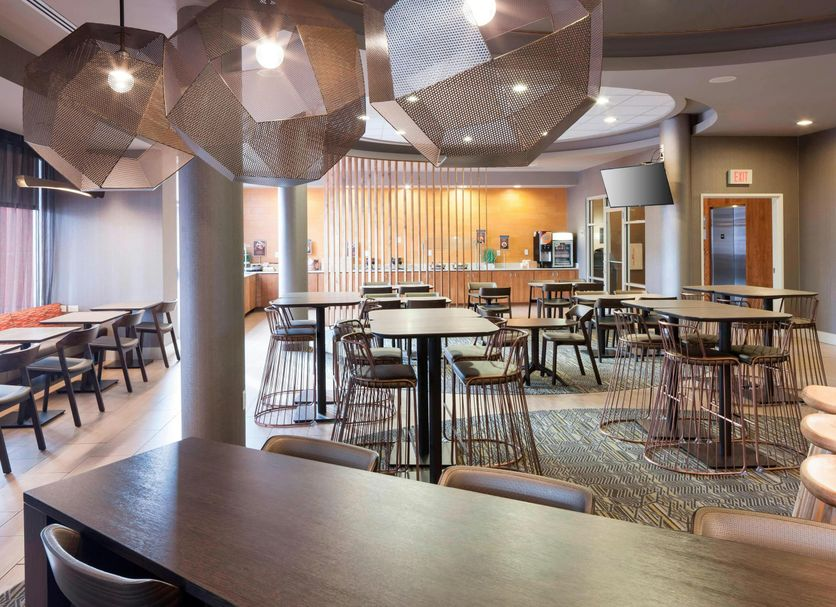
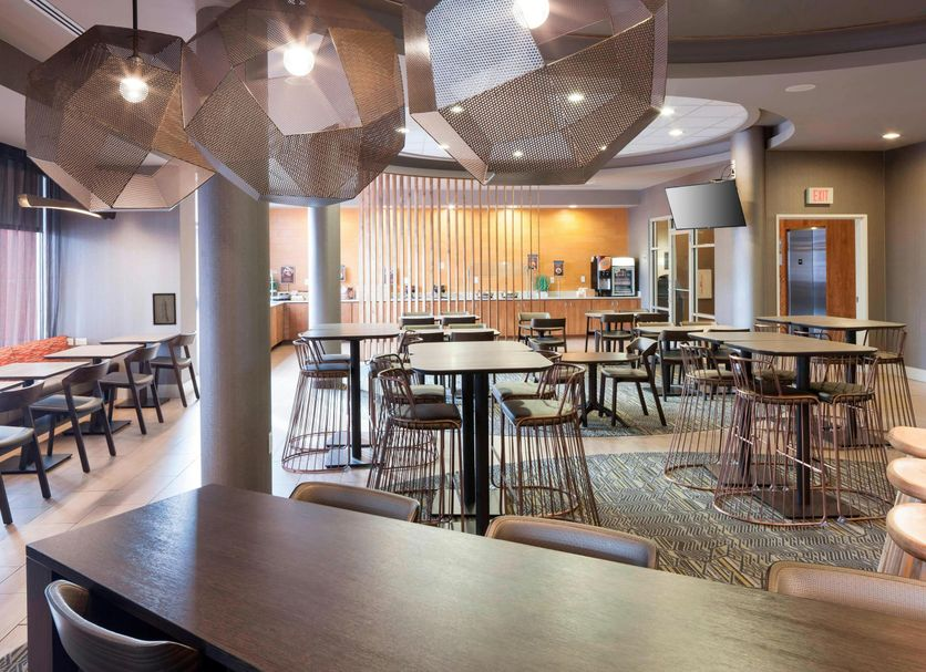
+ wall art [152,292,177,327]
